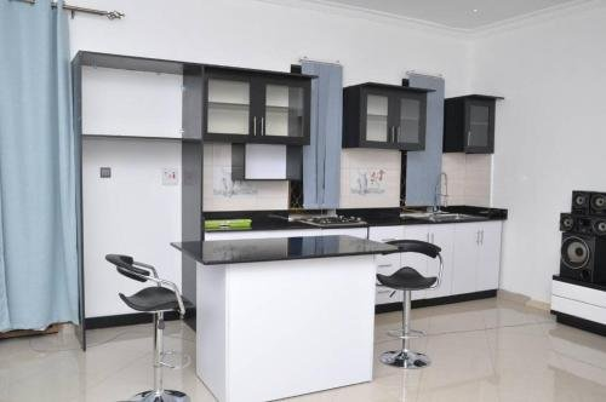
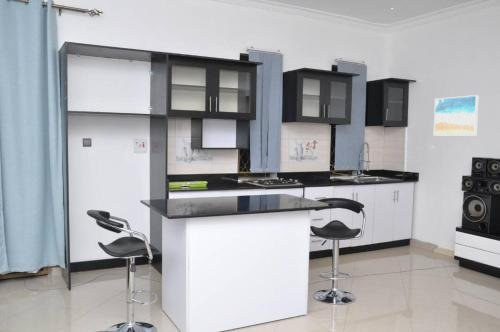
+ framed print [433,94,480,137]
